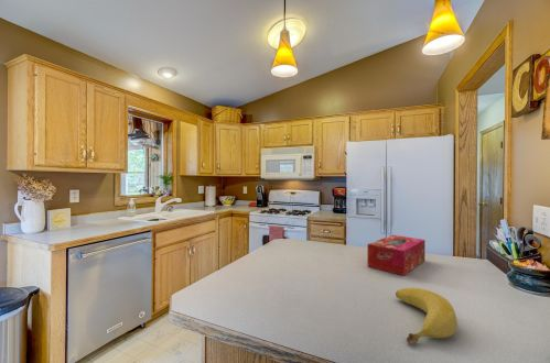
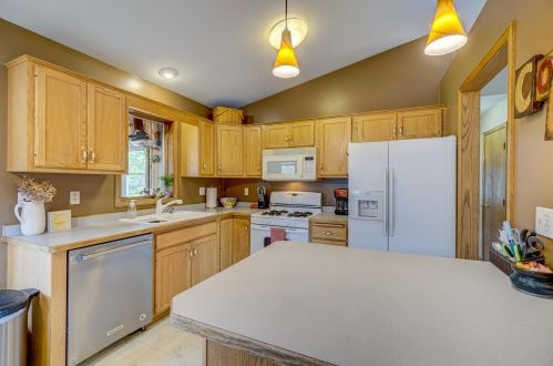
- banana [395,287,459,345]
- tissue box [366,234,427,277]
